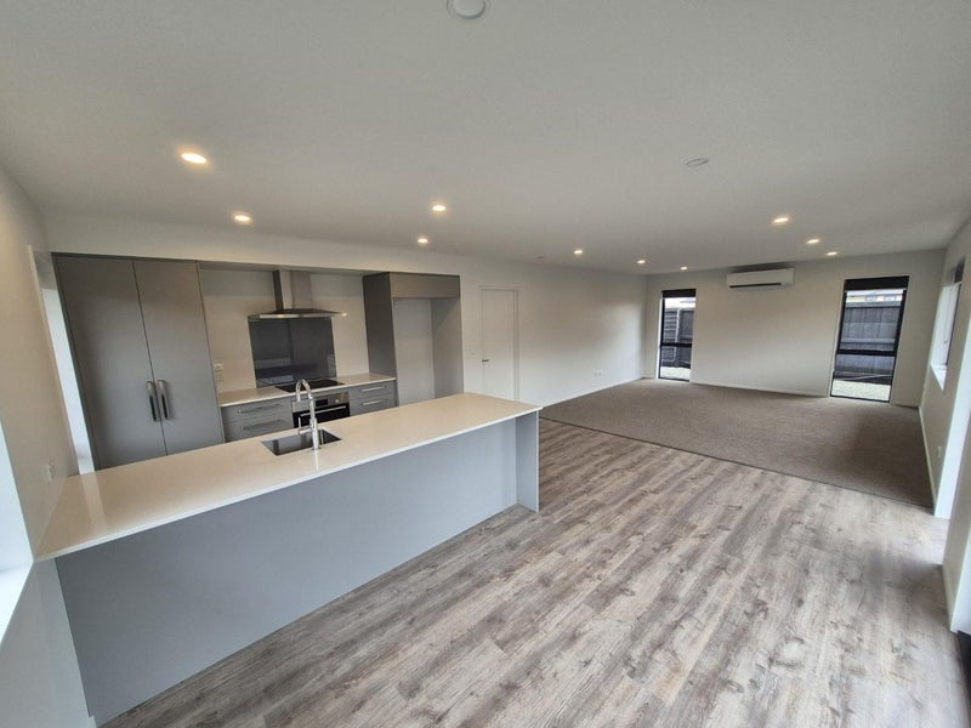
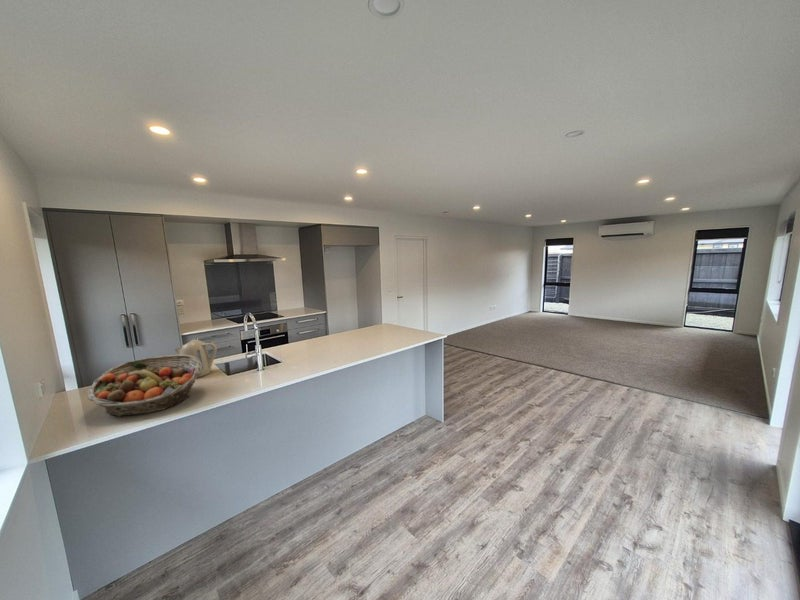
+ fruit basket [86,354,202,417]
+ kettle [173,339,218,378]
